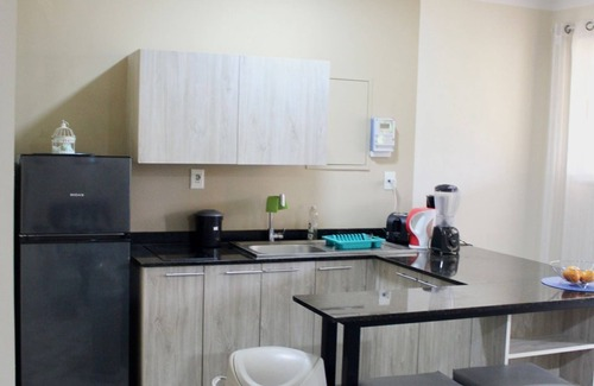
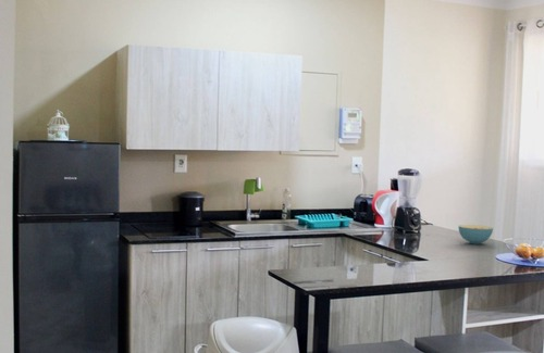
+ cereal bowl [457,224,494,245]
